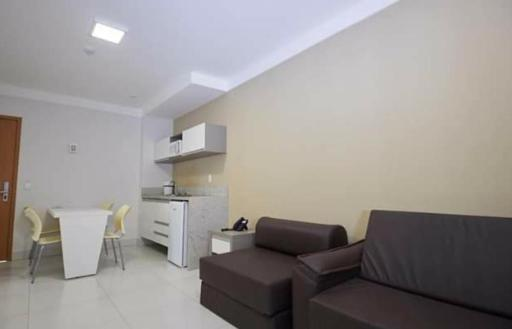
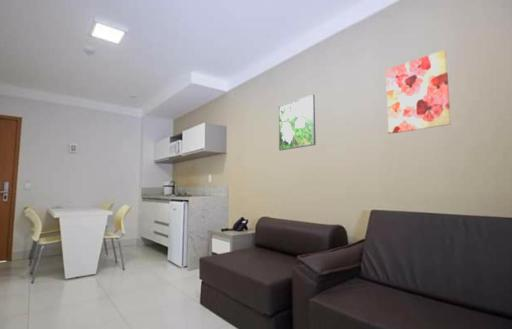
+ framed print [278,94,317,152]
+ wall art [385,49,452,135]
